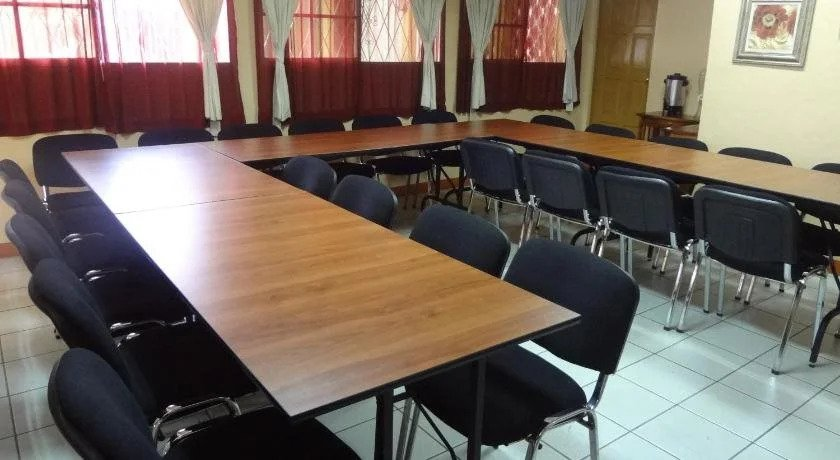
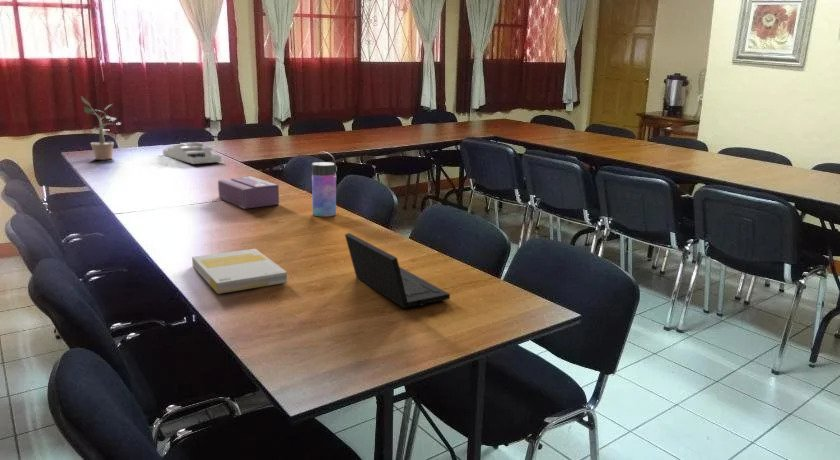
+ tissue box [217,175,280,210]
+ desk organizer [162,141,223,165]
+ potted plant [80,96,122,161]
+ water bottle [310,151,338,217]
+ laptop computer [344,232,451,309]
+ book [191,248,288,295]
